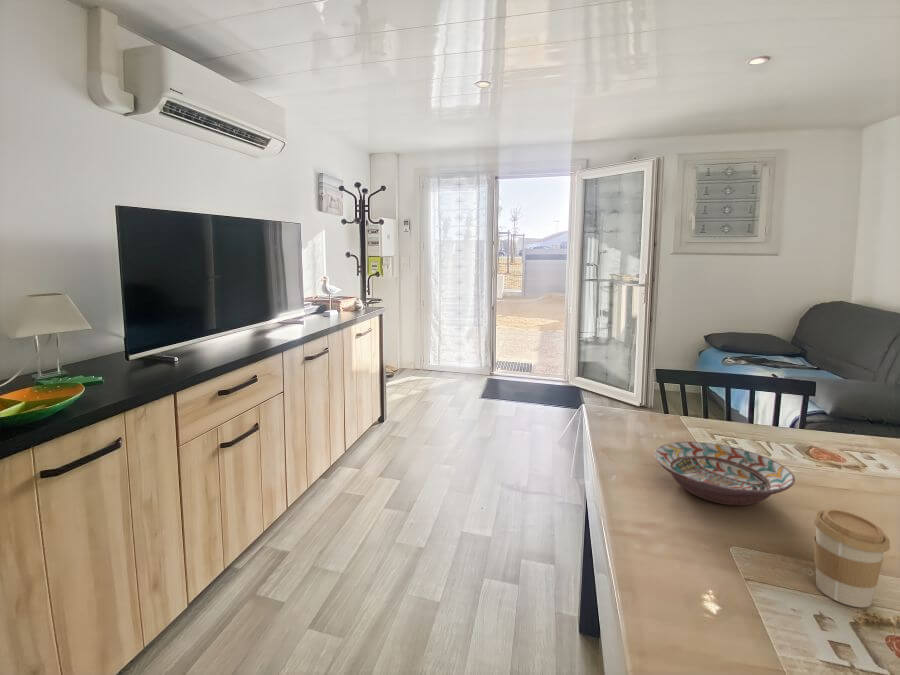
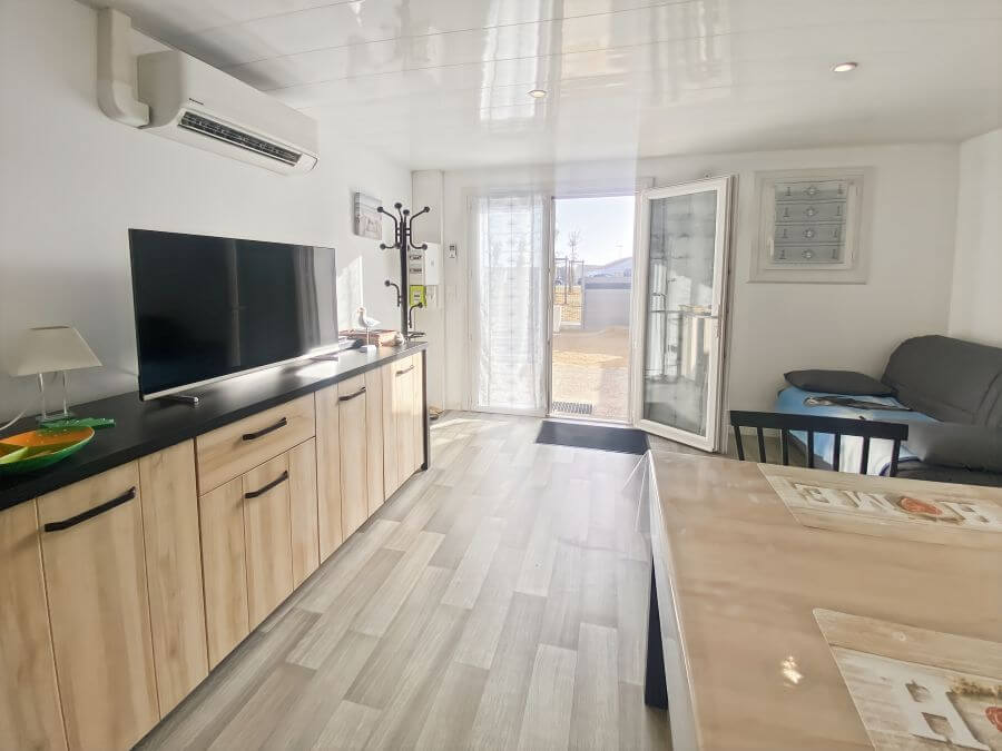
- coffee cup [813,508,891,608]
- decorative bowl [653,441,796,506]
